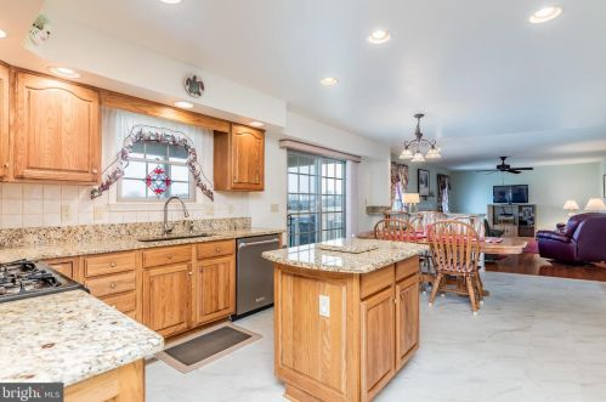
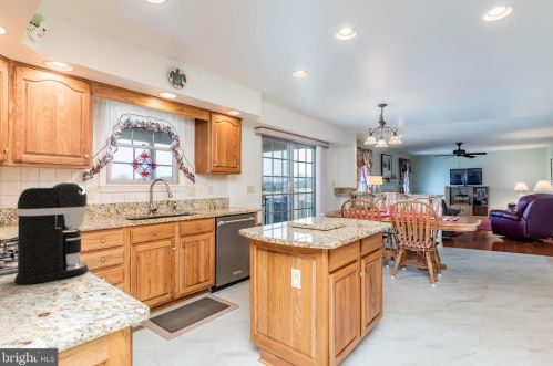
+ coffee maker [13,181,90,285]
